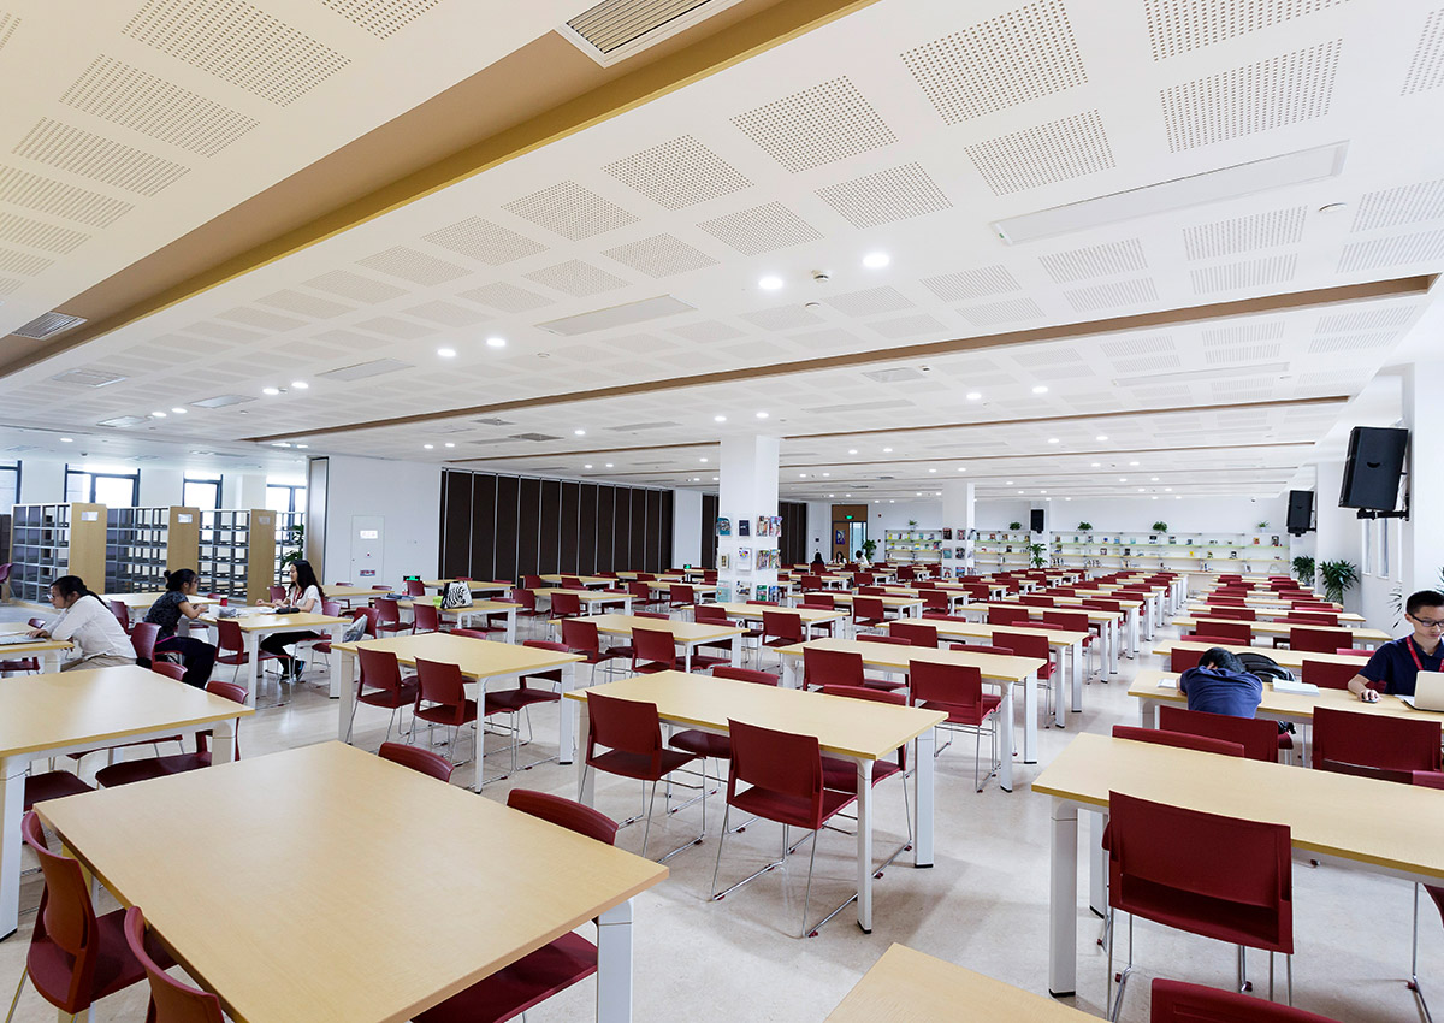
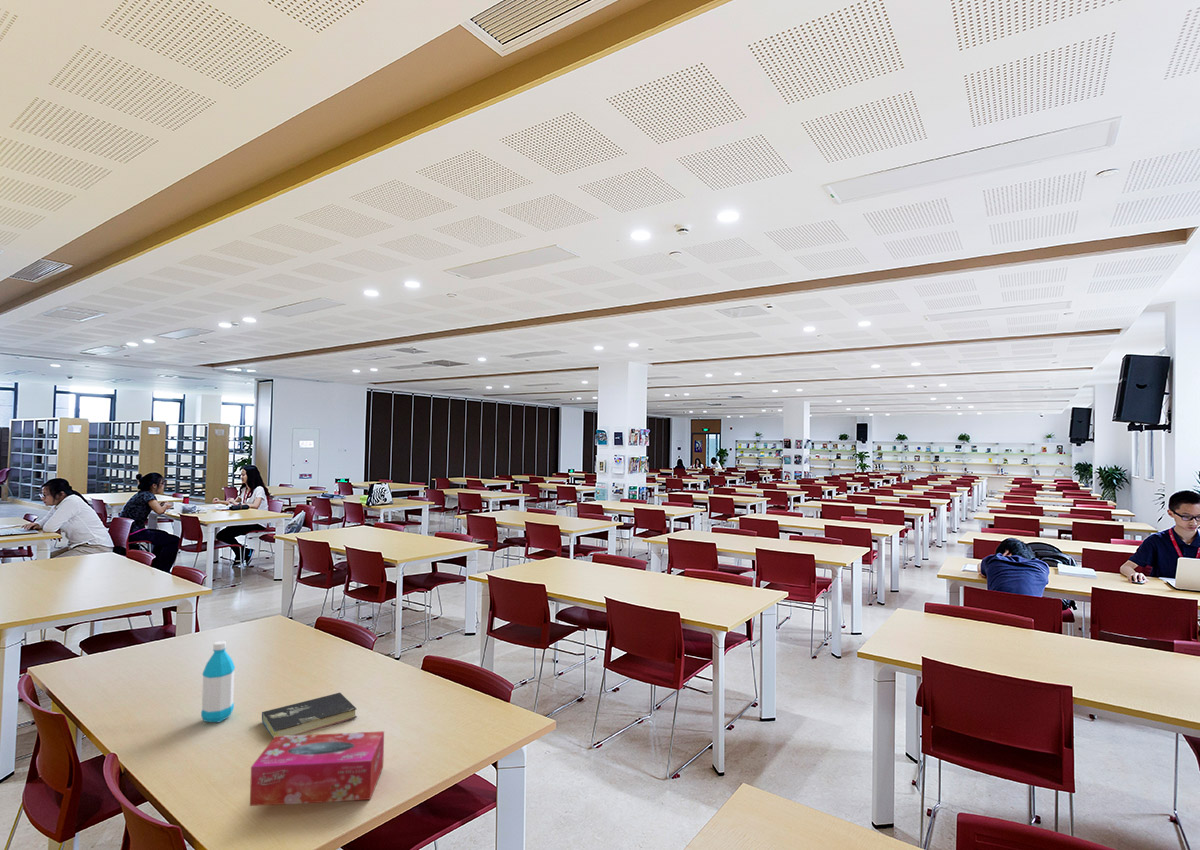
+ book [261,692,358,738]
+ water bottle [200,640,236,723]
+ tissue box [249,730,385,807]
